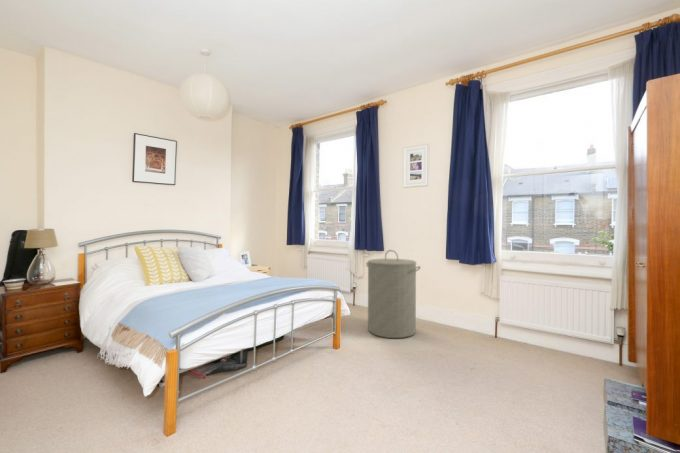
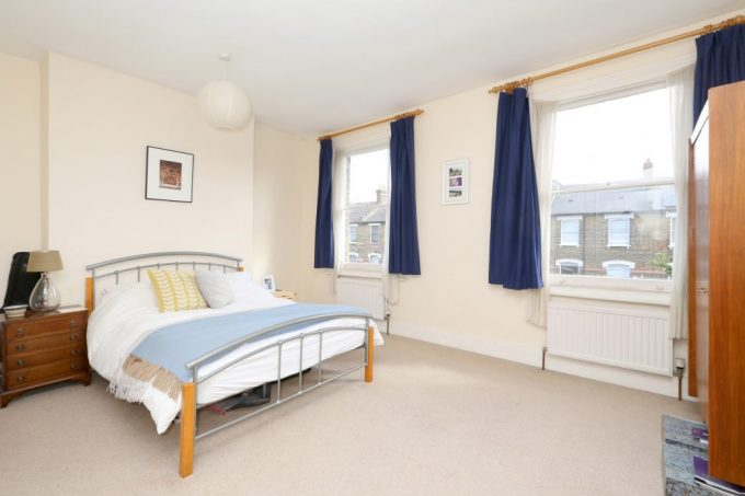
- laundry hamper [365,249,422,339]
